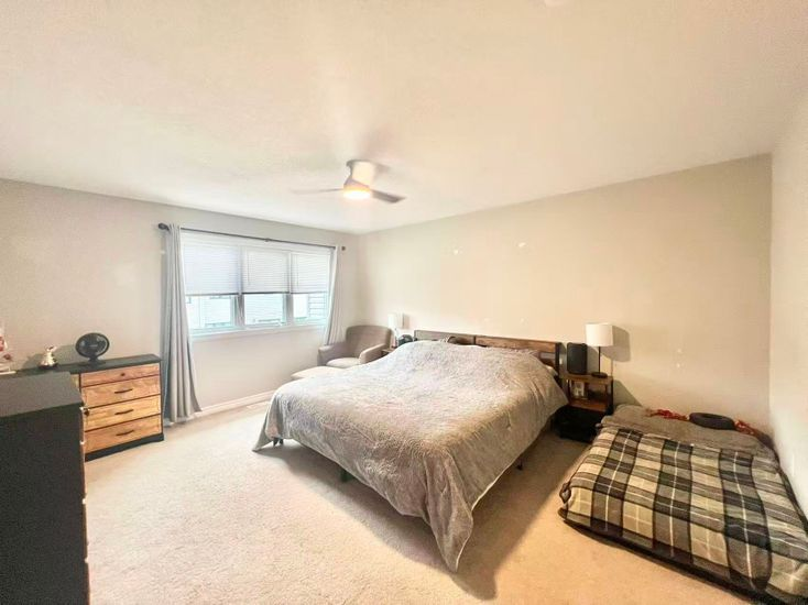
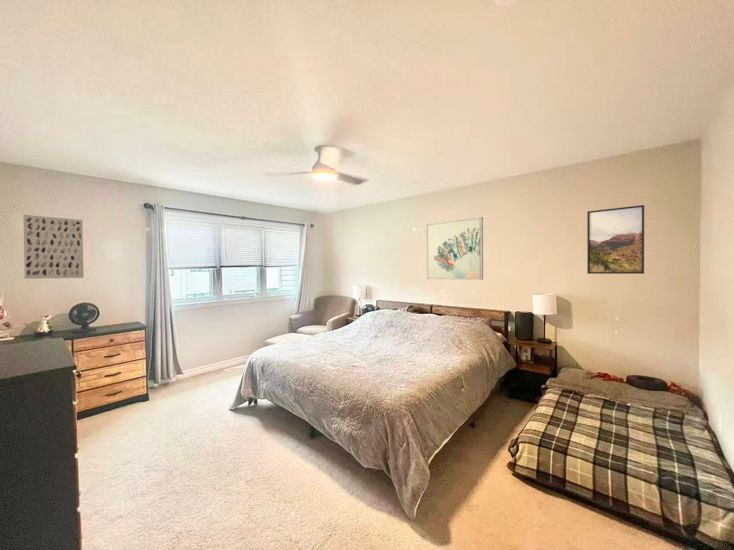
+ wall art [425,216,484,281]
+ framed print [586,204,645,275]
+ wall art [22,214,85,280]
